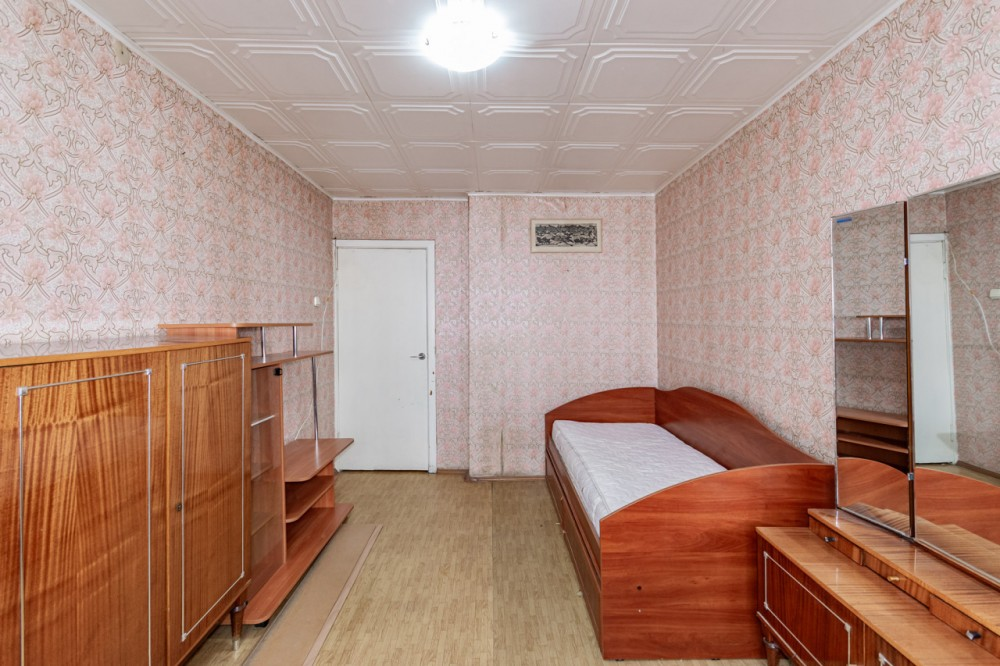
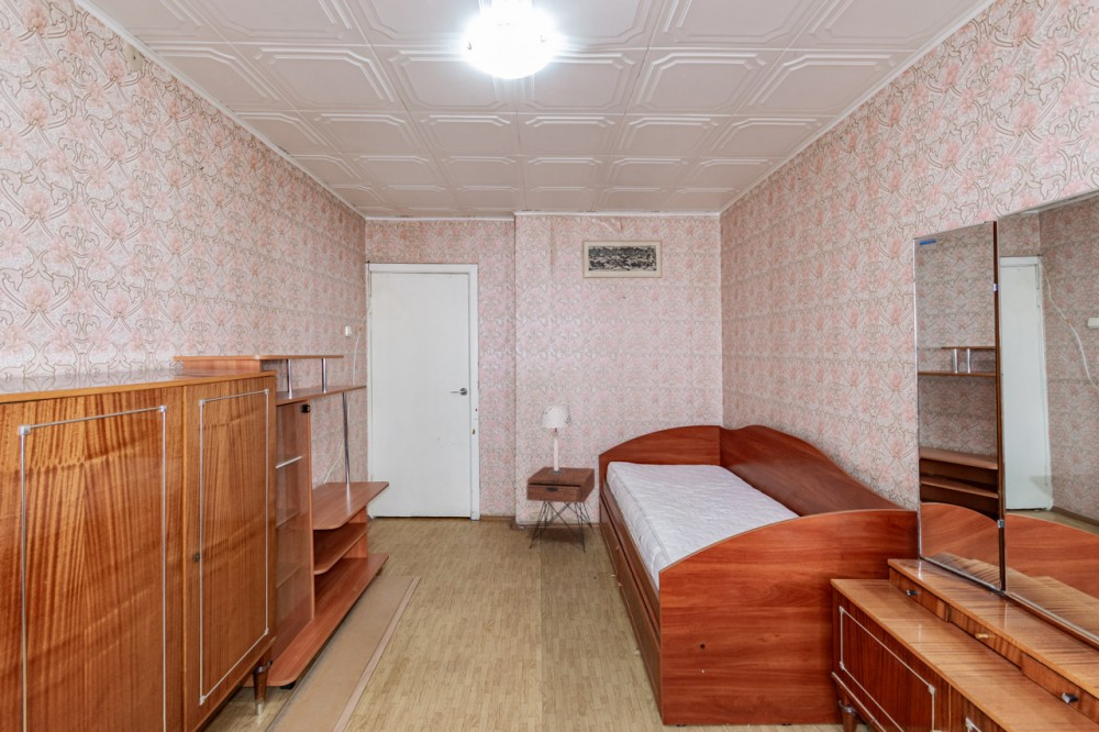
+ nightstand [525,466,596,554]
+ table lamp [539,404,574,474]
